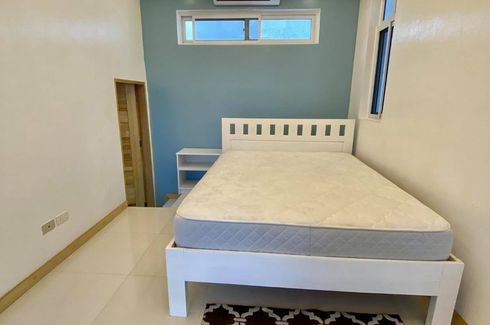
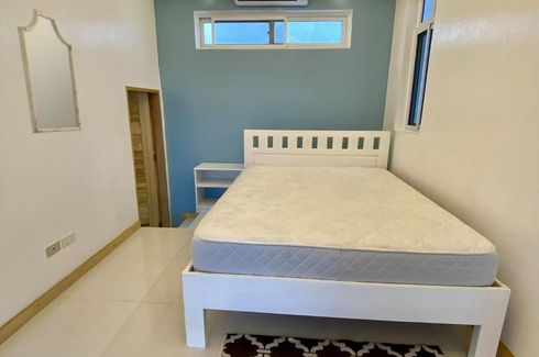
+ home mirror [16,8,82,134]
